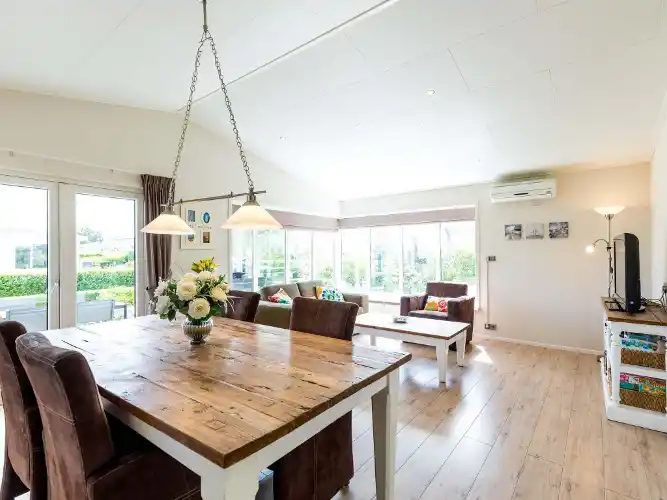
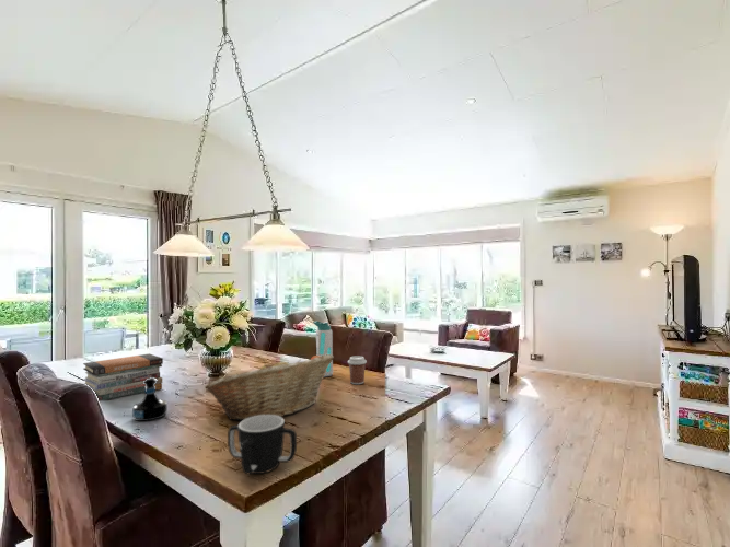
+ mug [227,415,298,475]
+ coffee cup [347,356,368,385]
+ tequila bottle [131,377,169,422]
+ book stack [82,352,164,403]
+ water bottle [312,319,334,379]
+ fruit basket [204,354,335,421]
